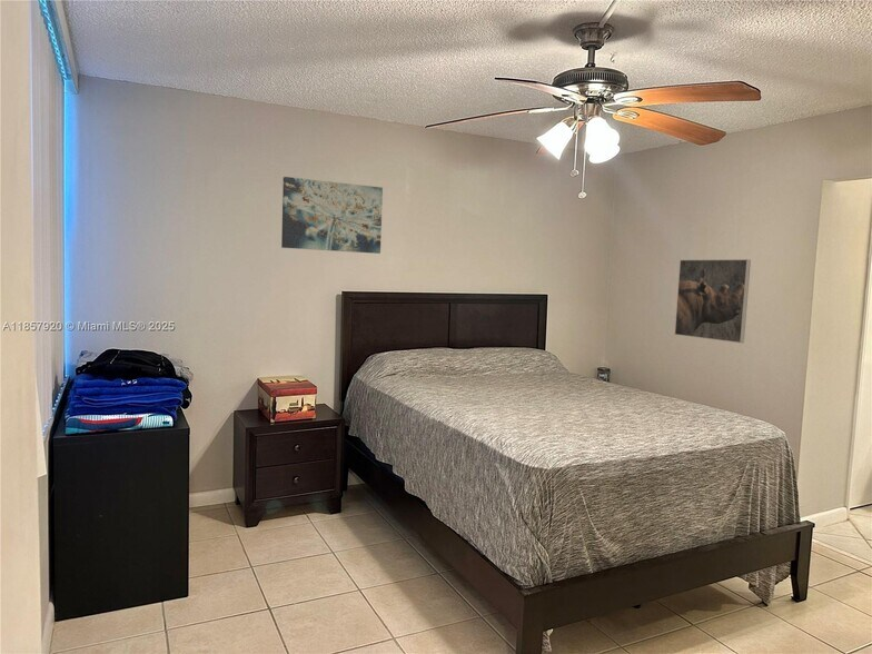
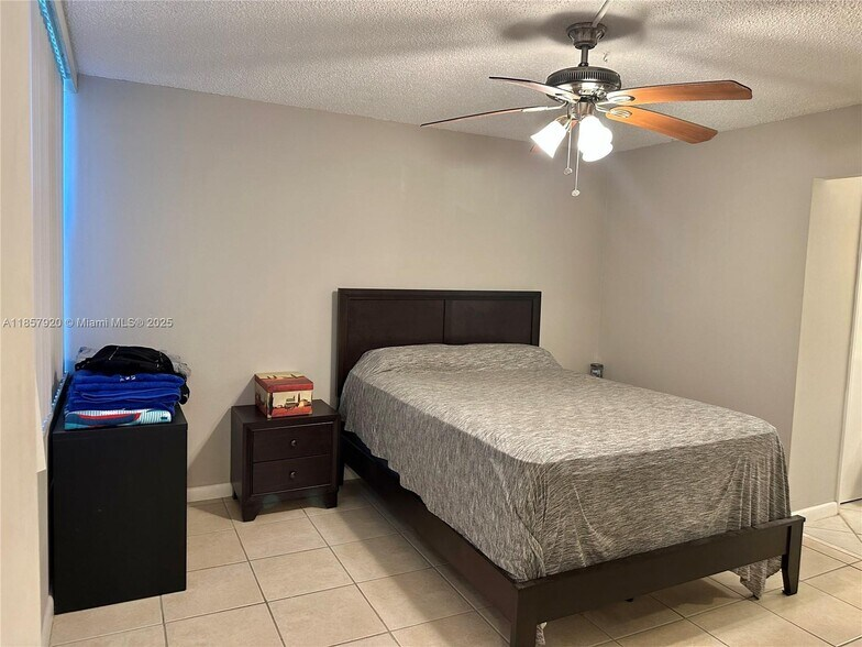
- wall art [280,176,384,255]
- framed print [674,258,752,344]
